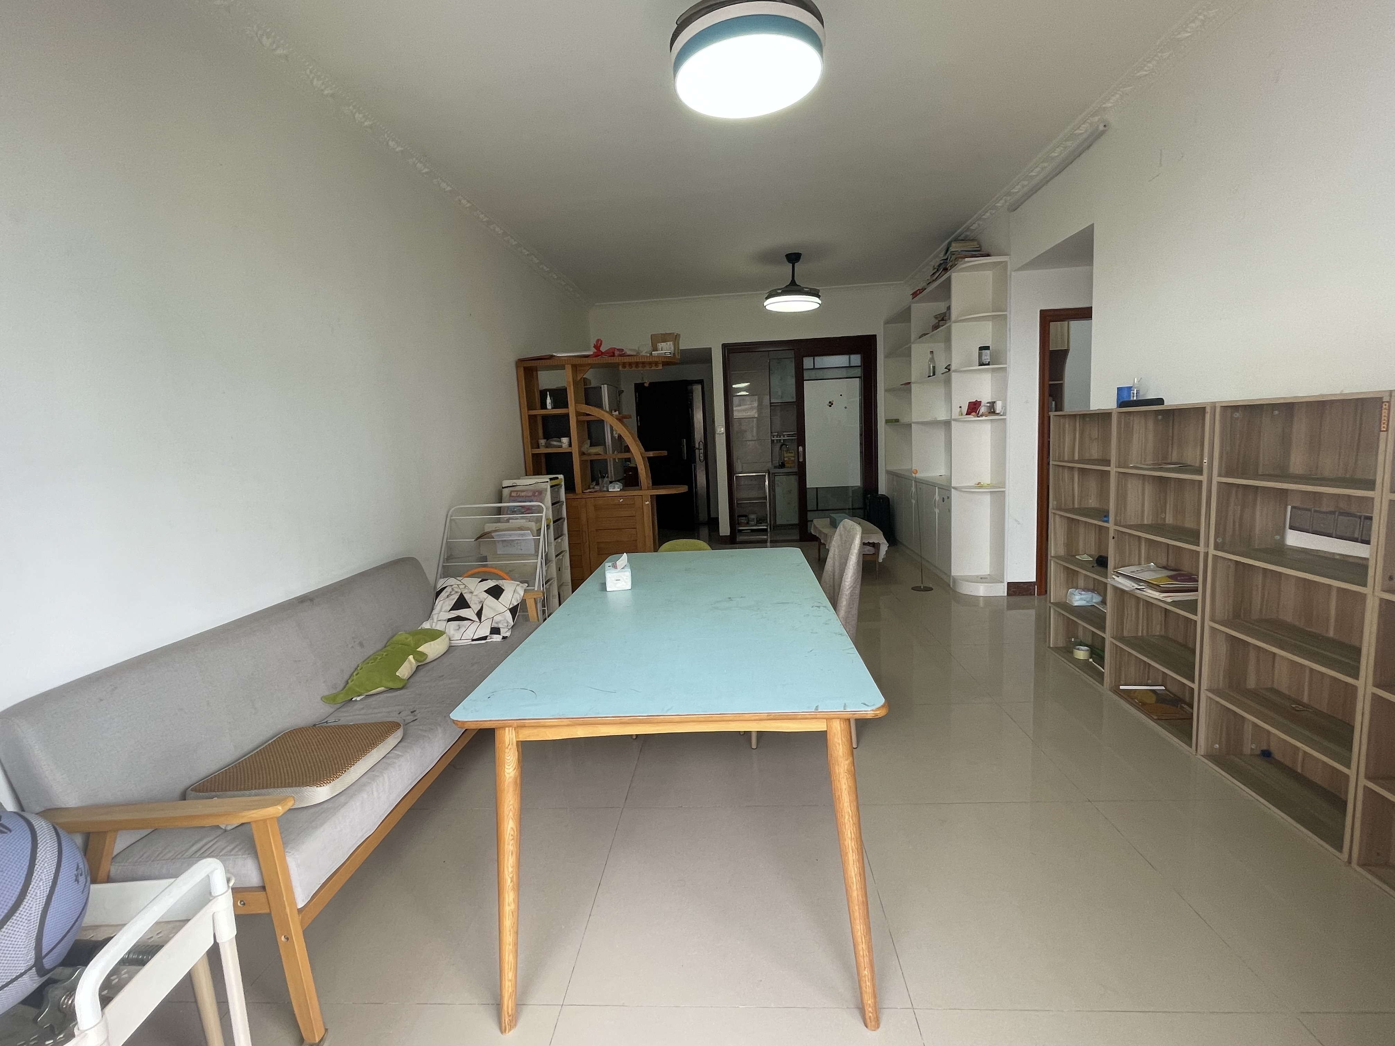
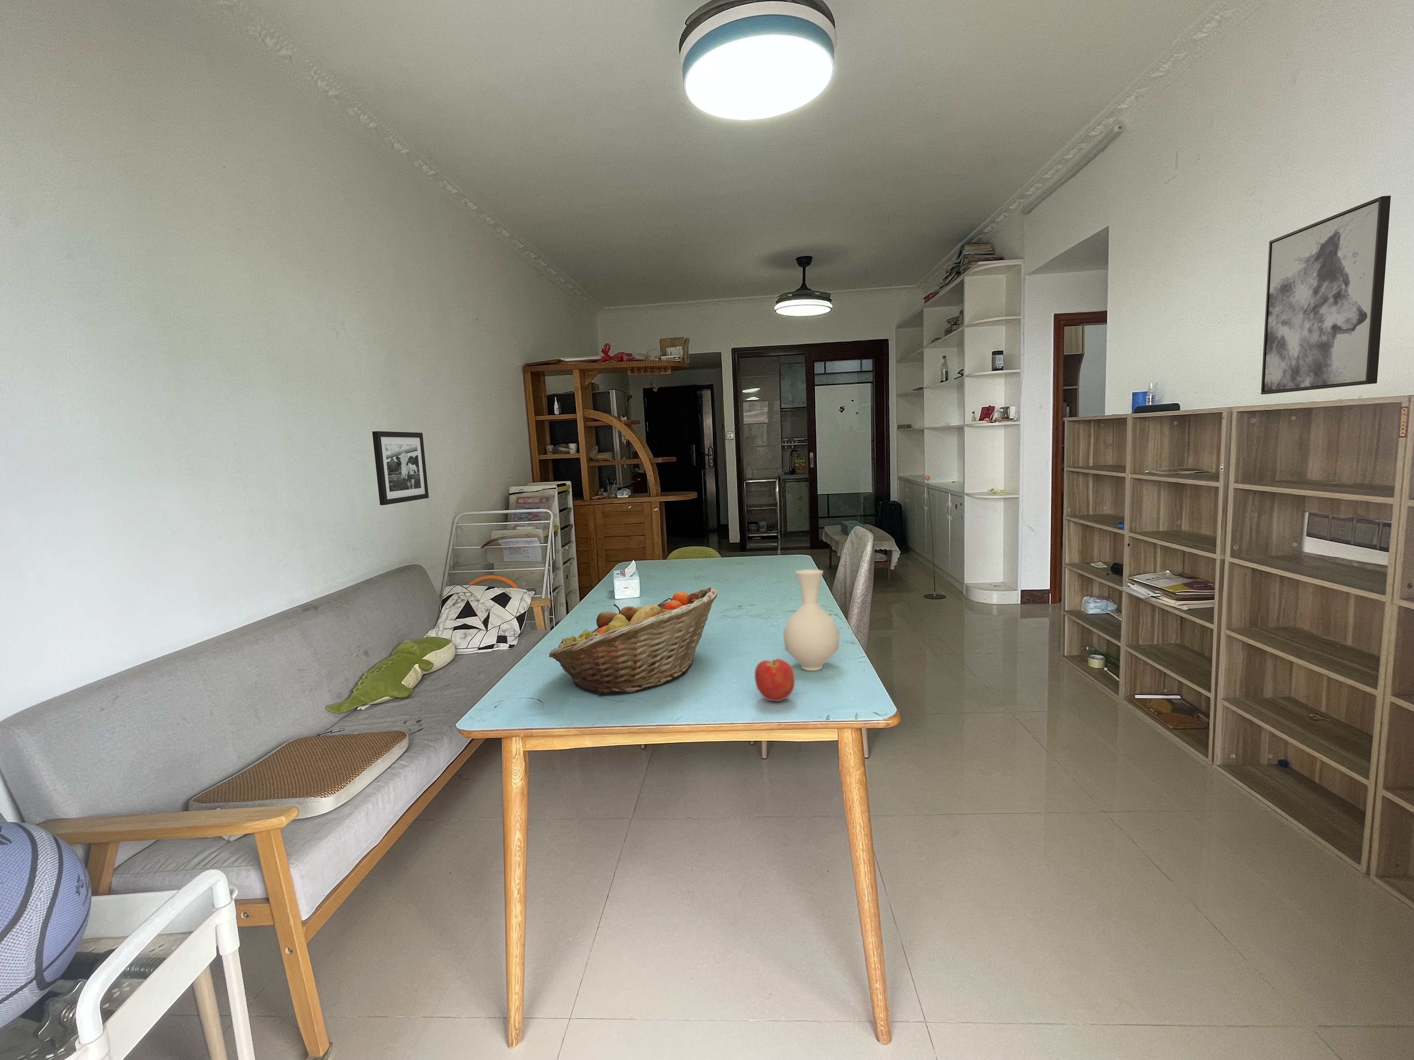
+ apple [755,658,795,701]
+ wall art [1260,195,1392,394]
+ picture frame [372,431,430,506]
+ fruit basket [549,587,718,696]
+ vase [783,569,839,671]
